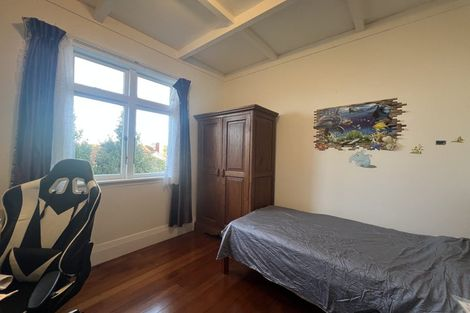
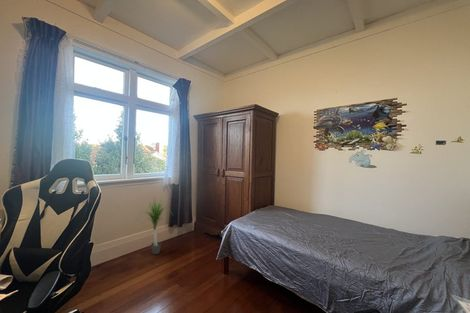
+ potted plant [134,197,173,255]
